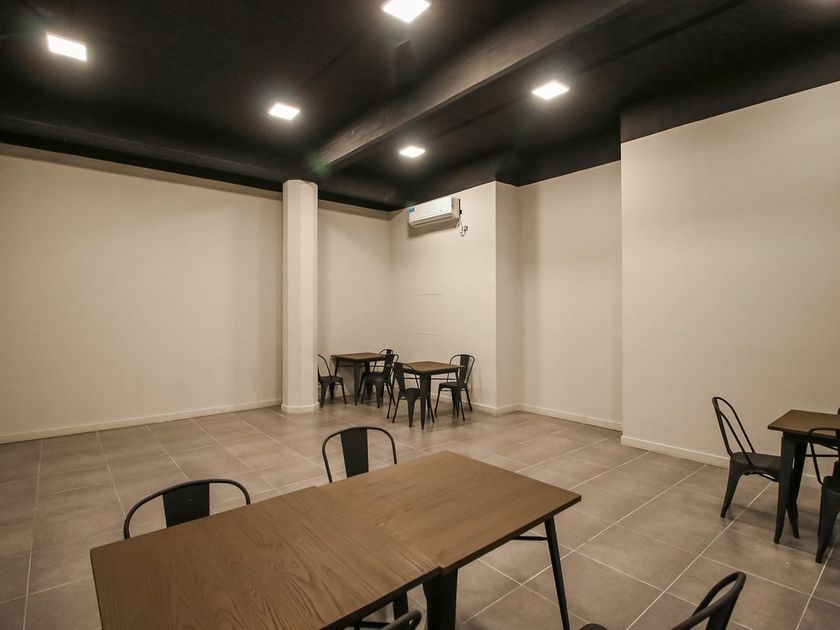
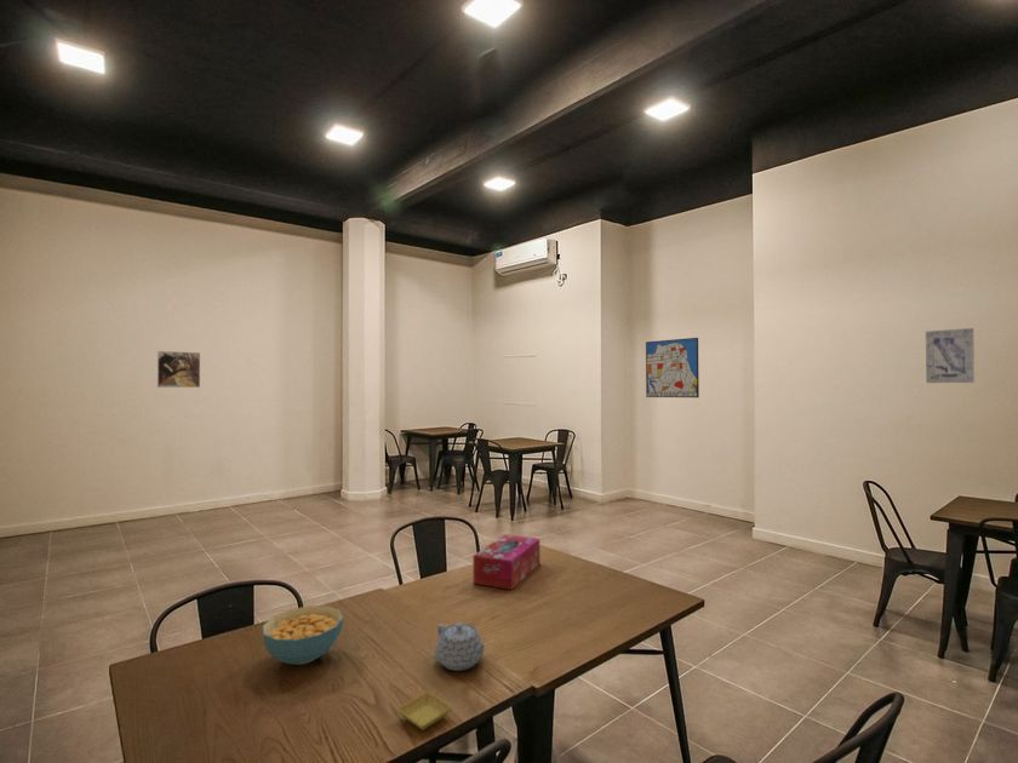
+ saucer [396,690,453,732]
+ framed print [156,350,201,389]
+ wall art [925,327,976,384]
+ teapot [434,621,487,672]
+ cereal bowl [262,604,344,666]
+ tissue box [473,533,541,591]
+ wall art [645,337,700,398]
